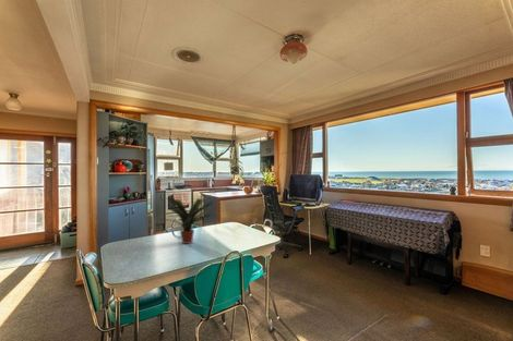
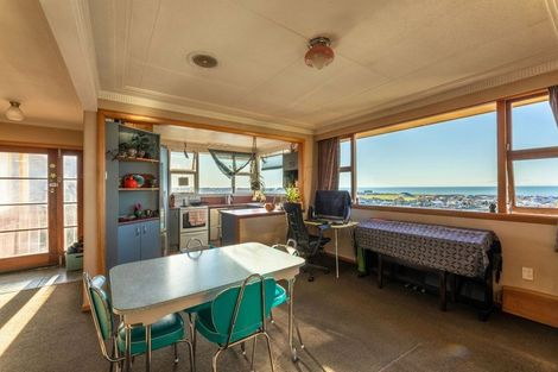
- potted plant [158,188,218,245]
